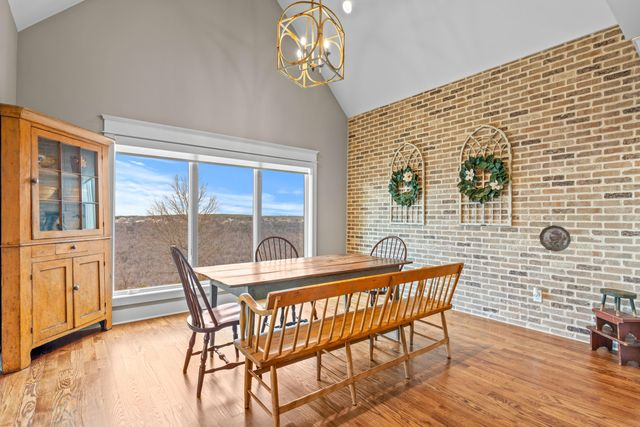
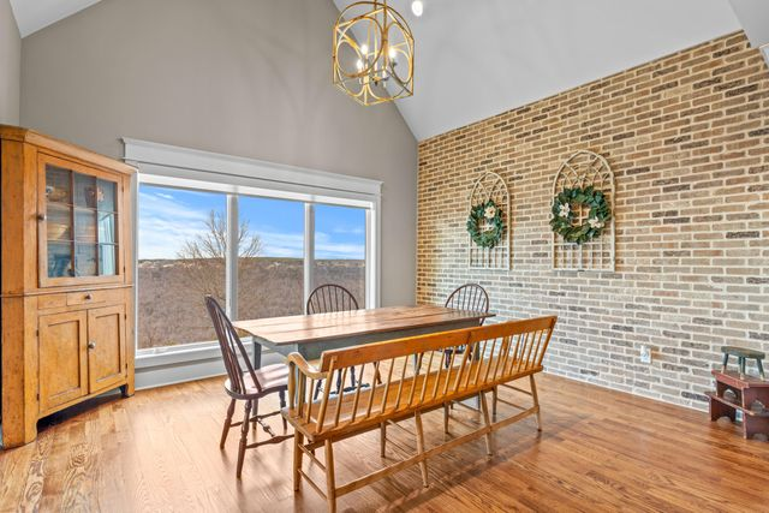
- decorative plate [538,224,572,253]
